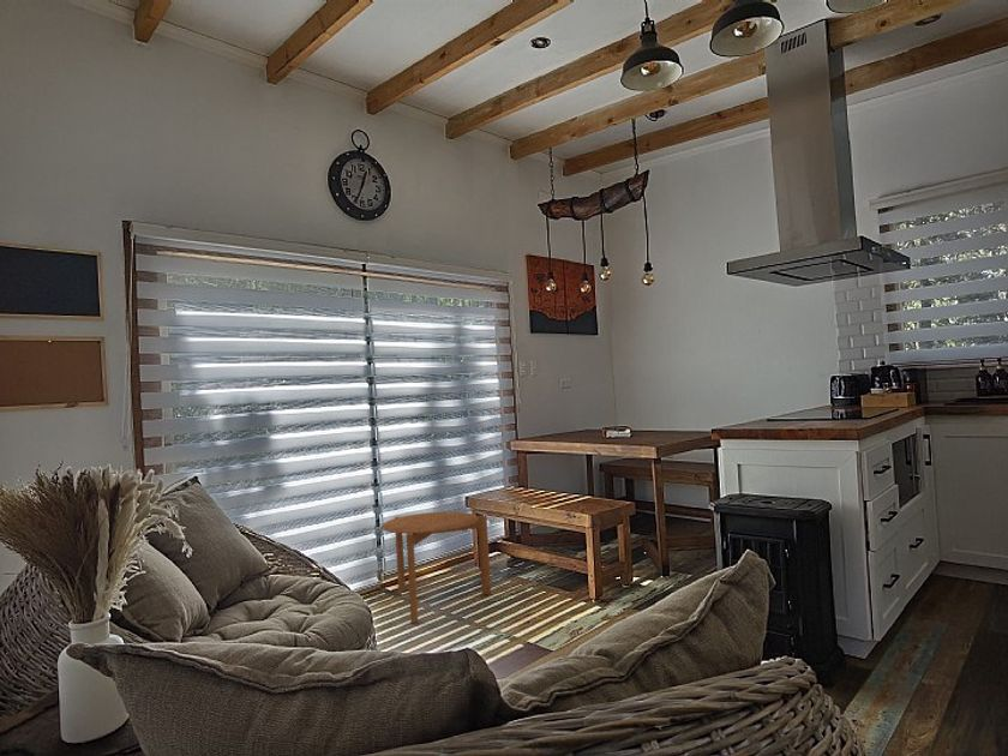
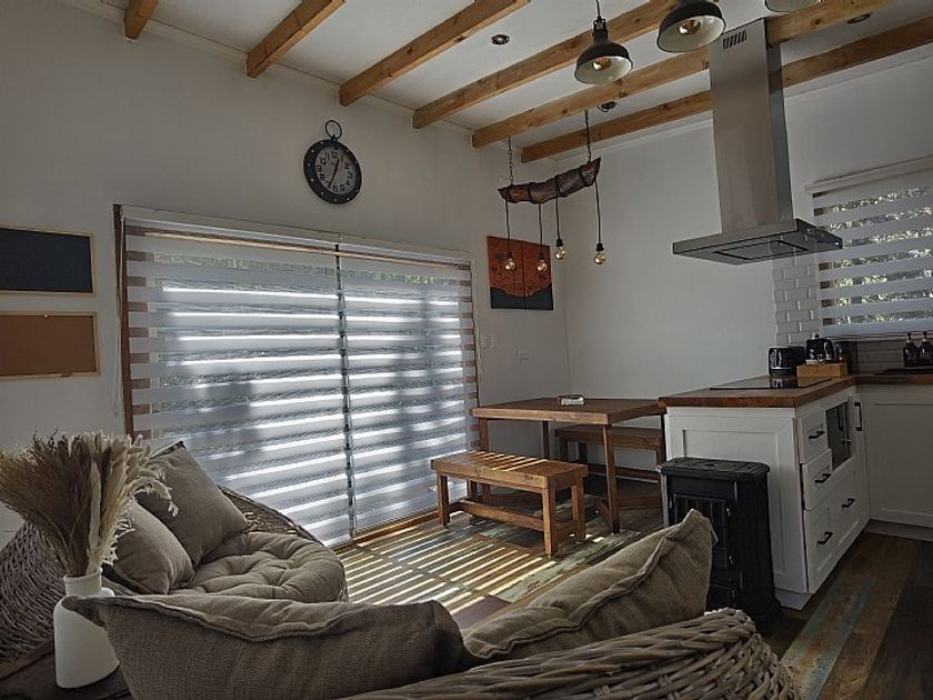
- side table [380,511,492,624]
